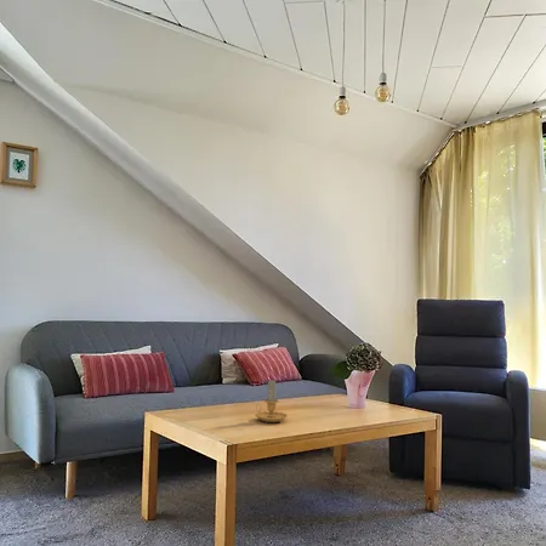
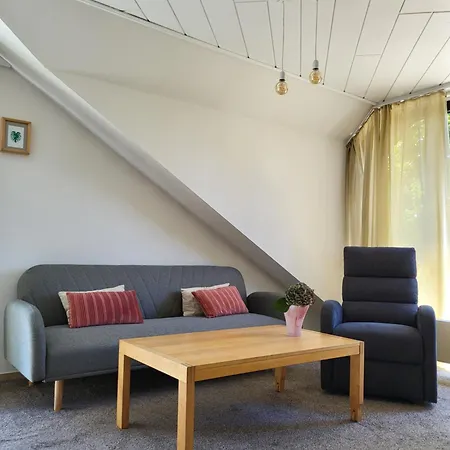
- candle [254,380,289,423]
